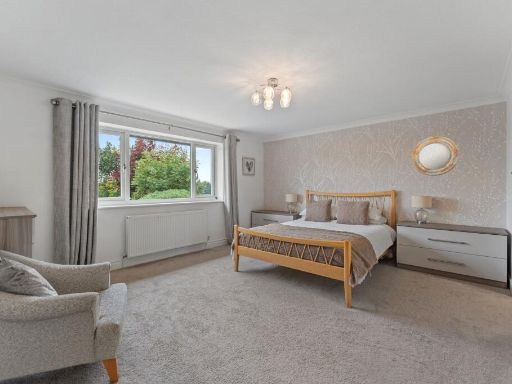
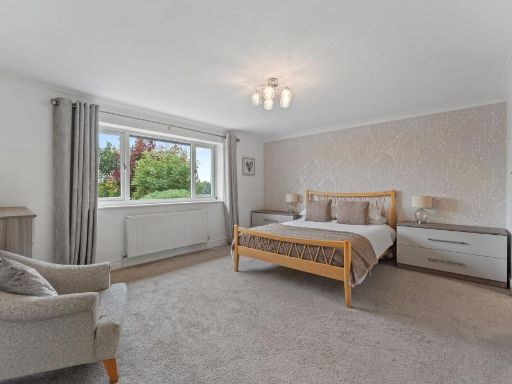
- home mirror [411,135,460,177]
